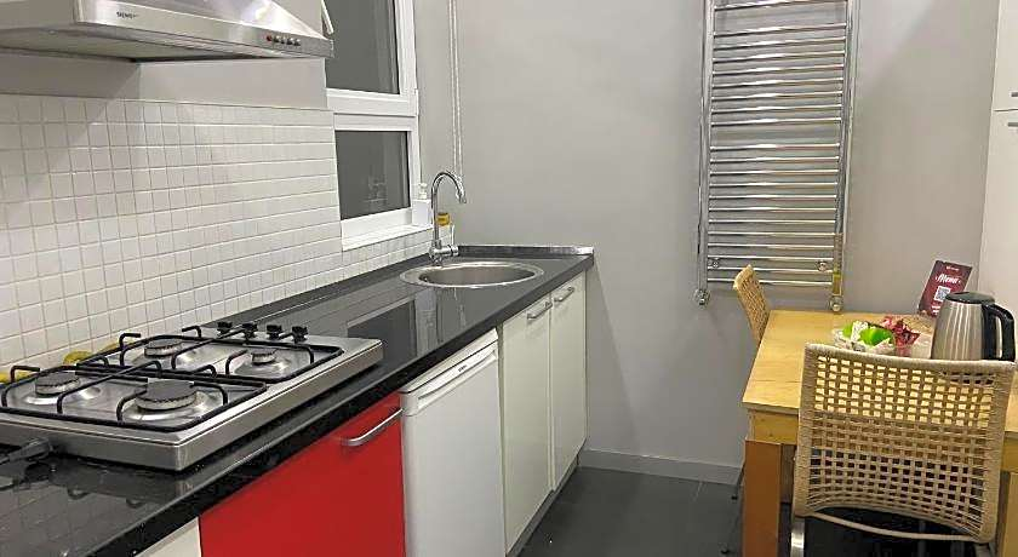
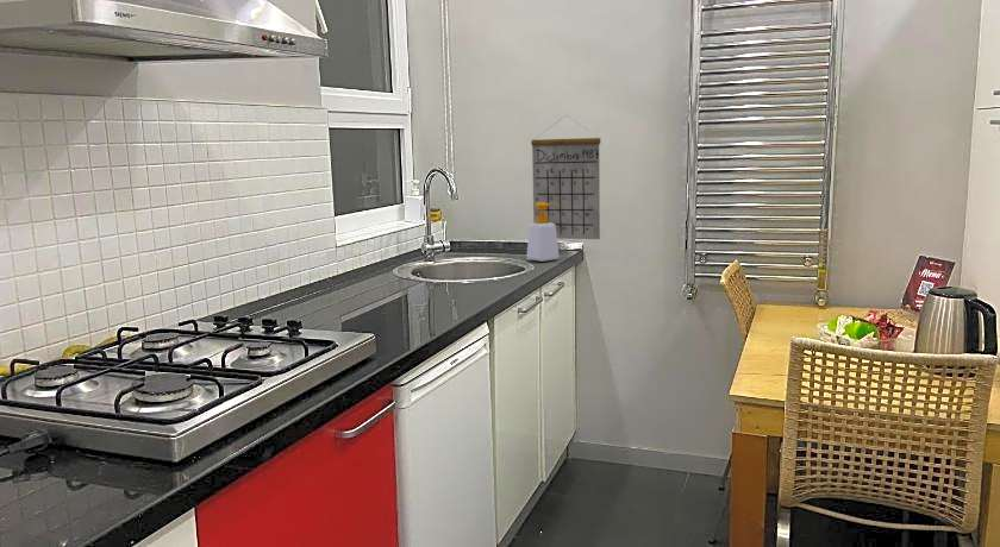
+ calendar [530,114,601,240]
+ soap bottle [526,202,560,263]
